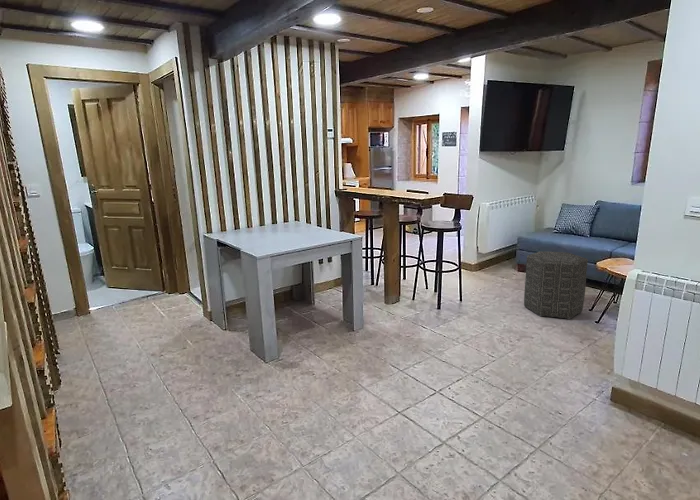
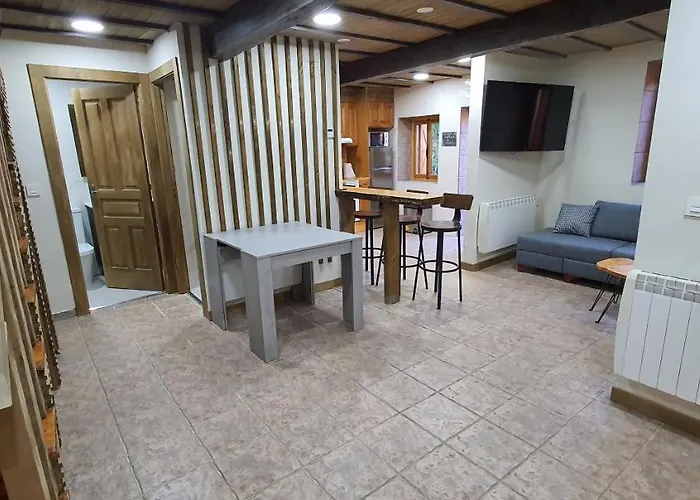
- ottoman [523,250,589,320]
